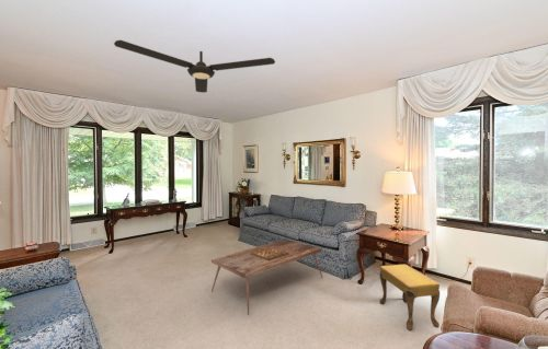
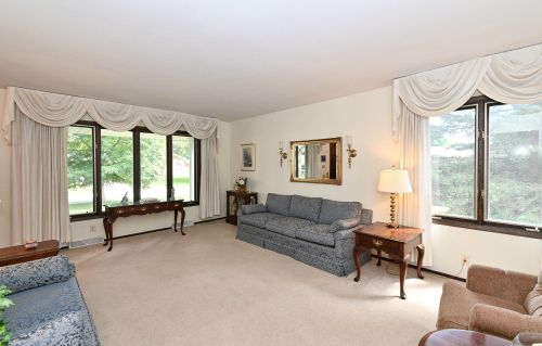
- coffee table [210,239,323,316]
- ceiling fan [113,39,276,94]
- footstool [378,264,441,331]
